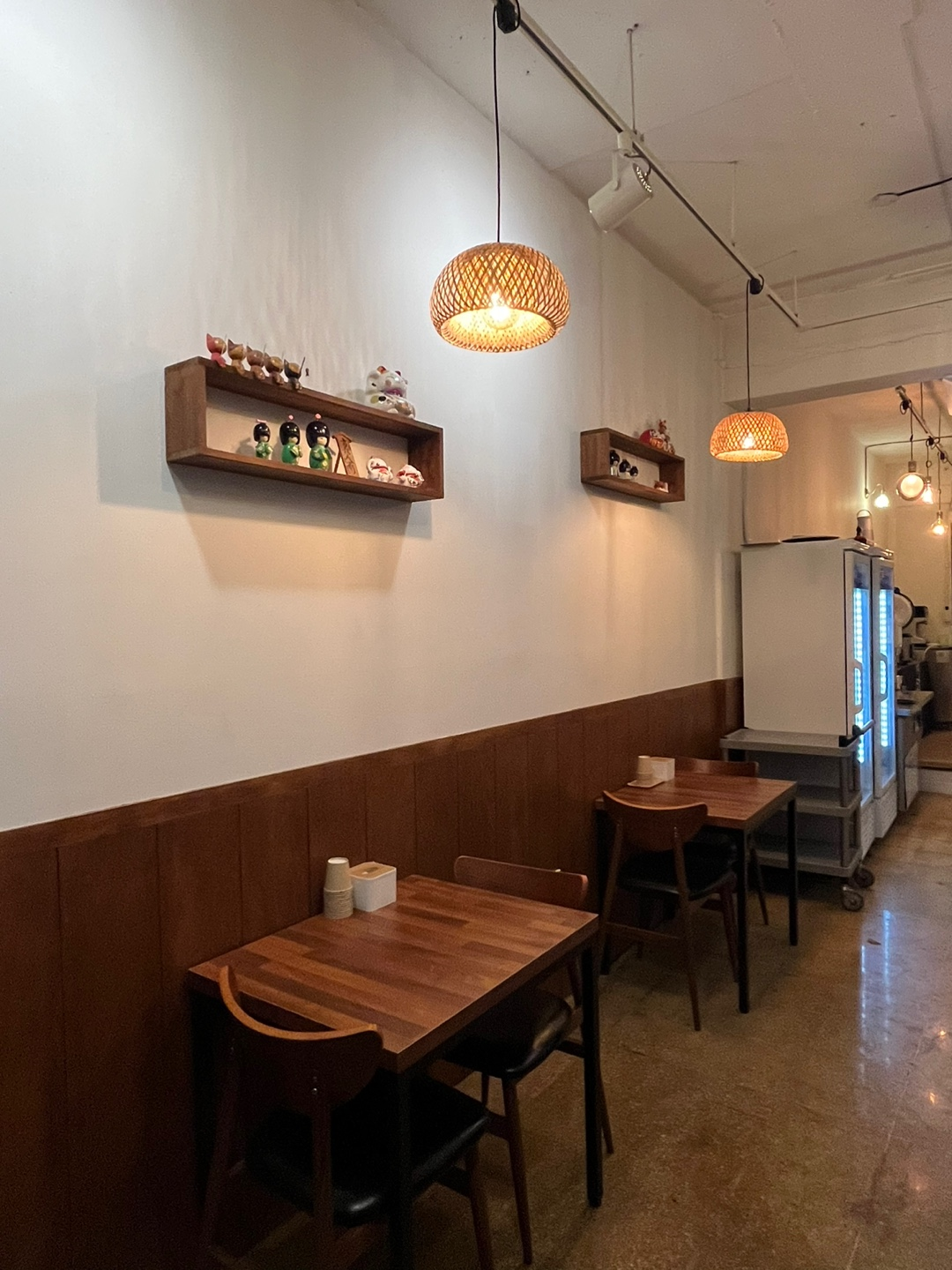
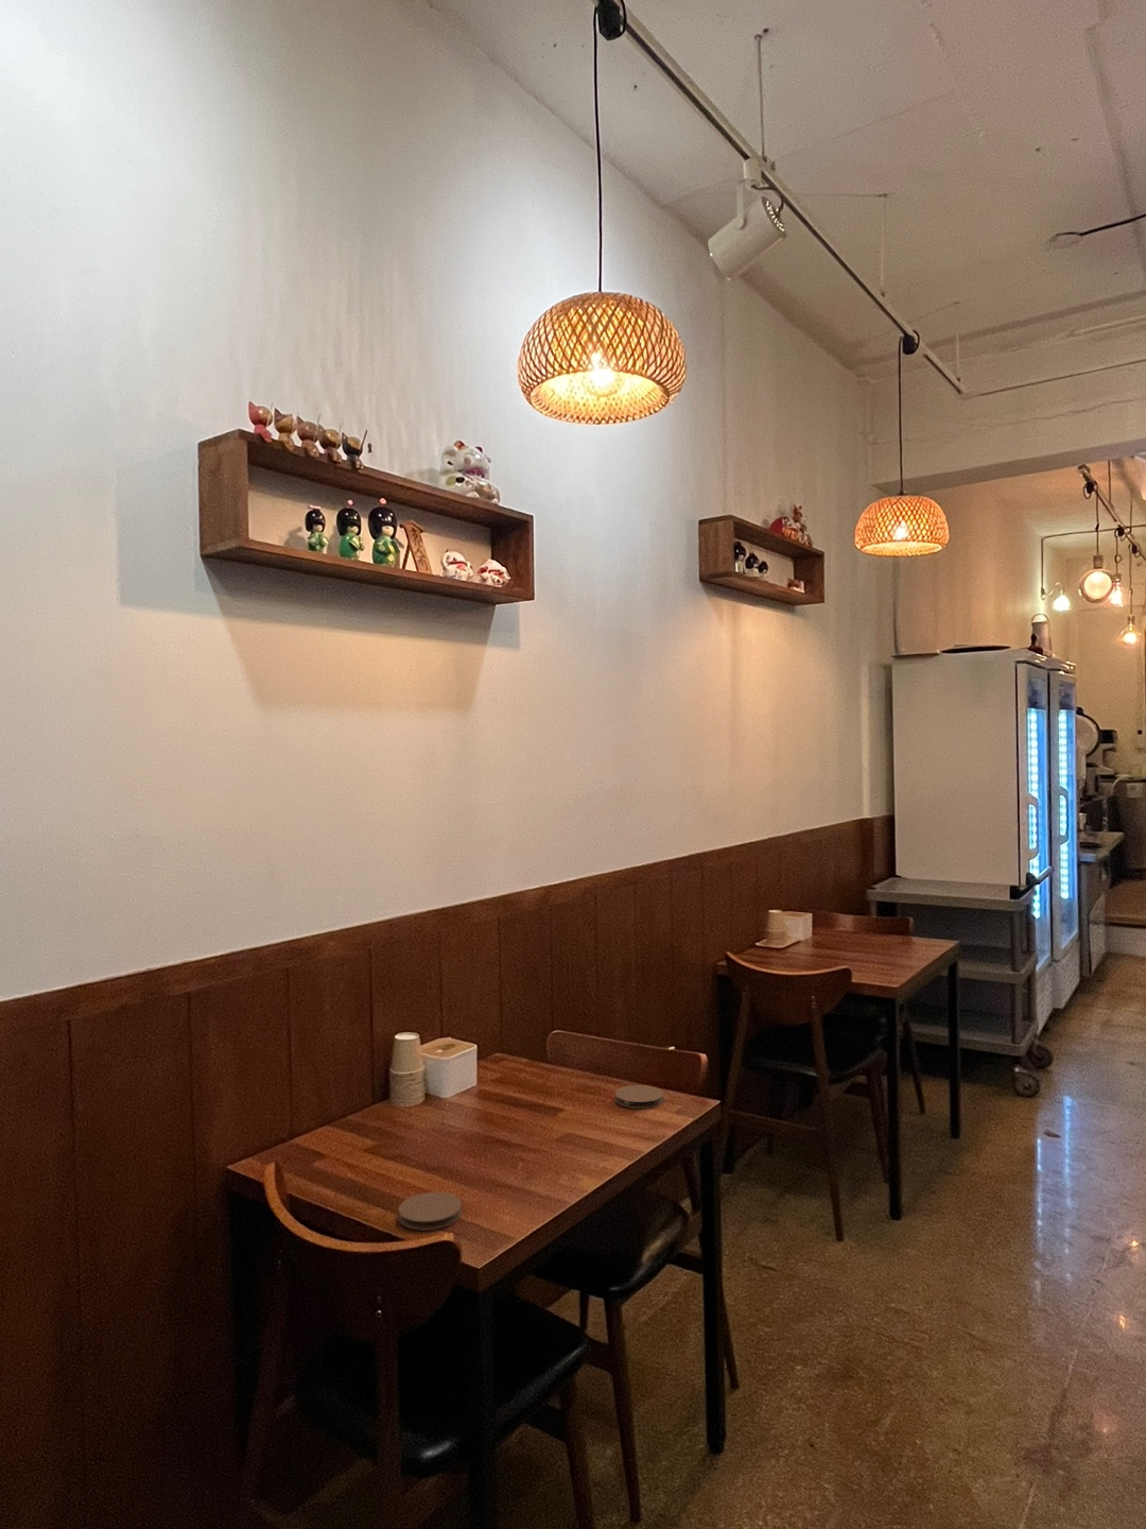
+ coaster [614,1084,664,1110]
+ coaster [398,1192,462,1232]
